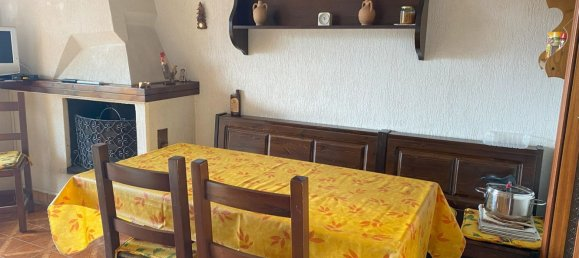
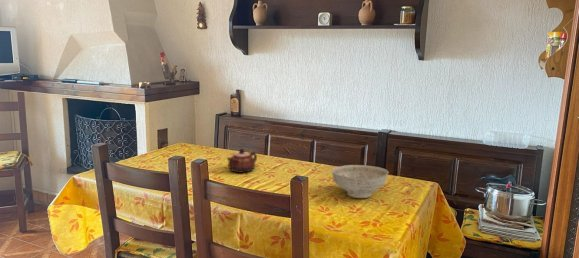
+ teapot [226,147,258,174]
+ decorative bowl [330,164,389,199]
